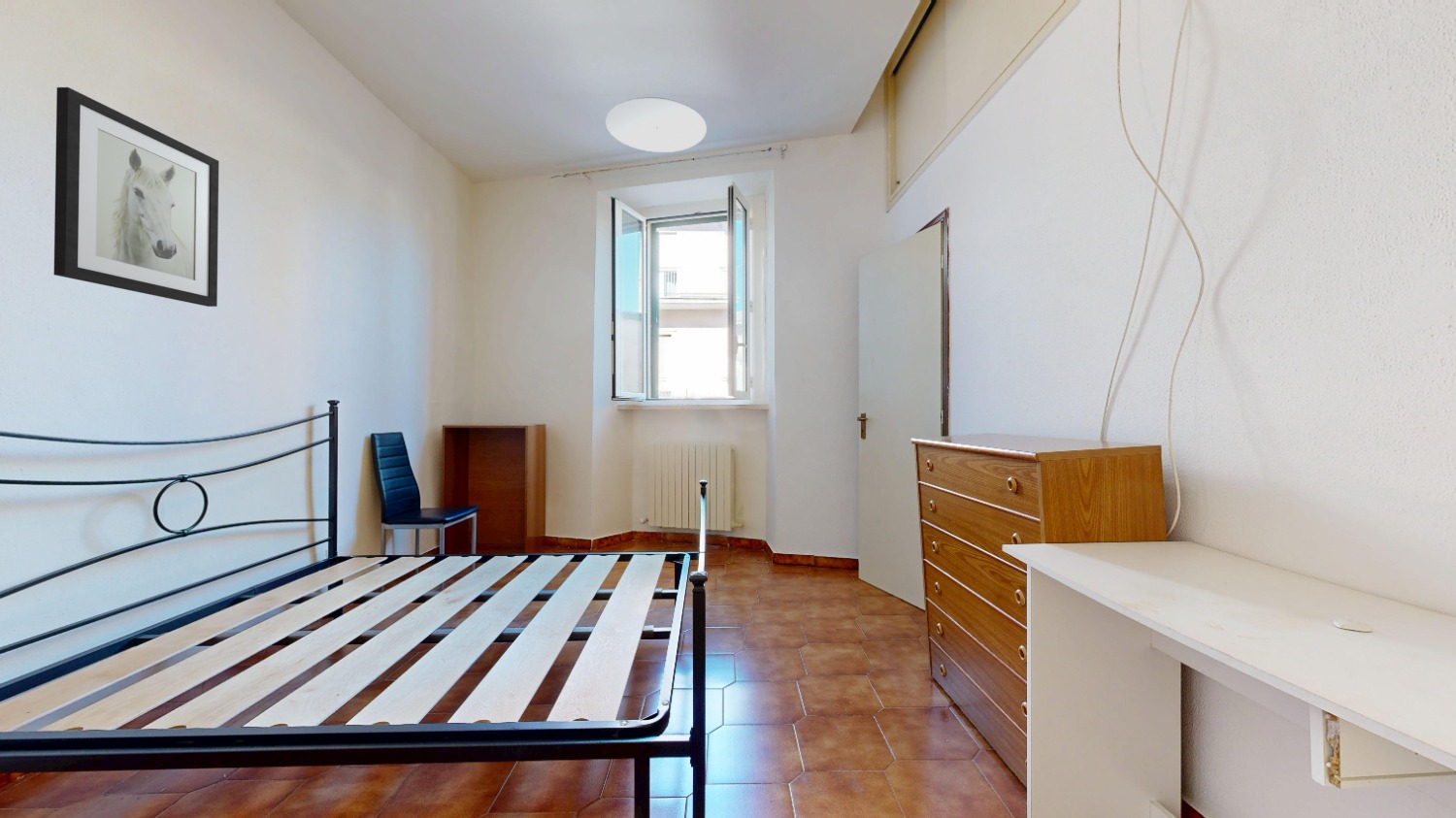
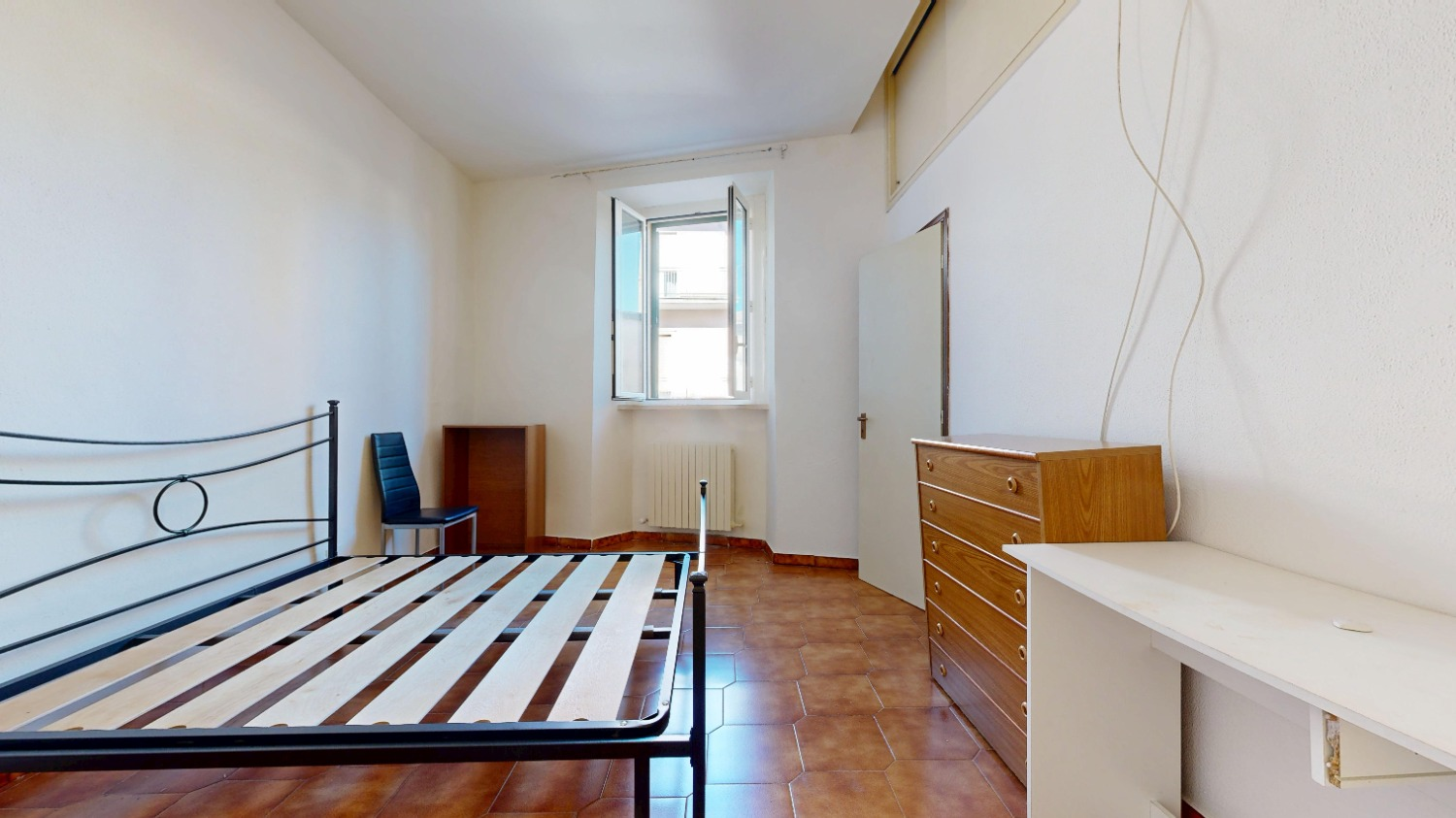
- ceiling lamp [605,96,708,153]
- wall art [53,86,219,308]
